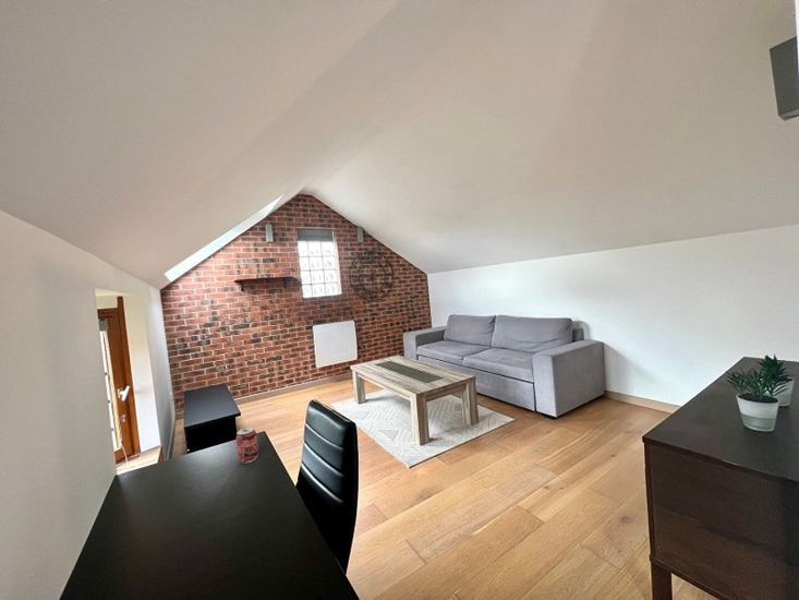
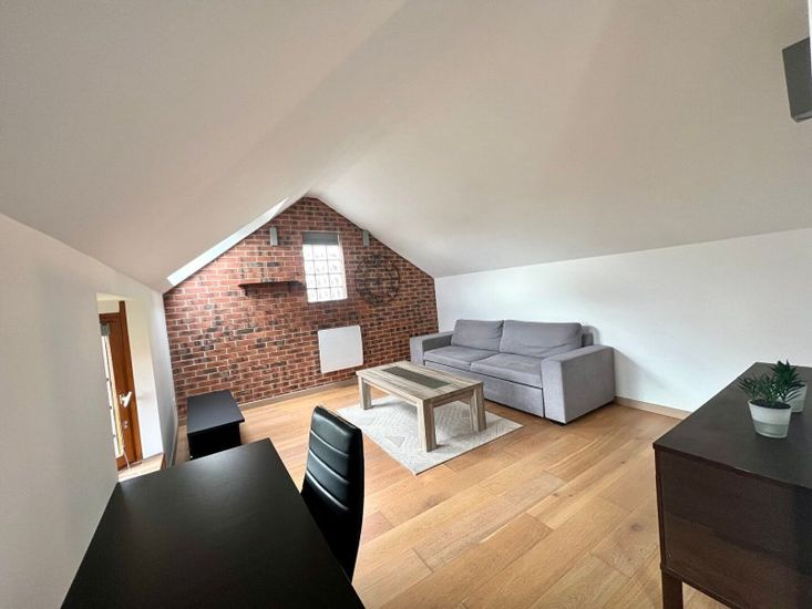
- beverage can [235,427,259,465]
